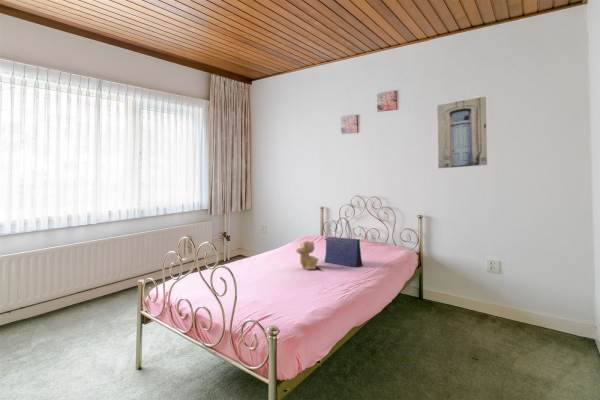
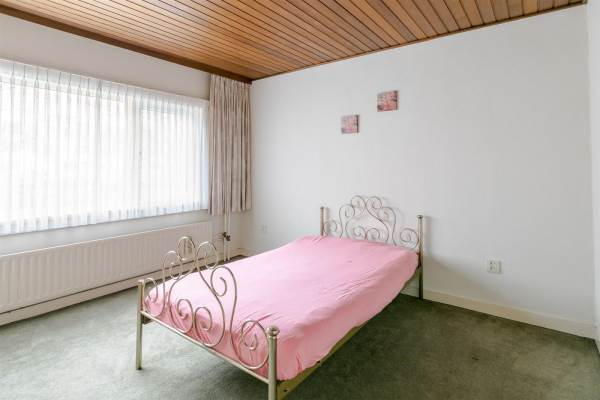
- wall art [436,96,488,169]
- teddy bear [295,240,320,271]
- tote bag [323,217,364,268]
